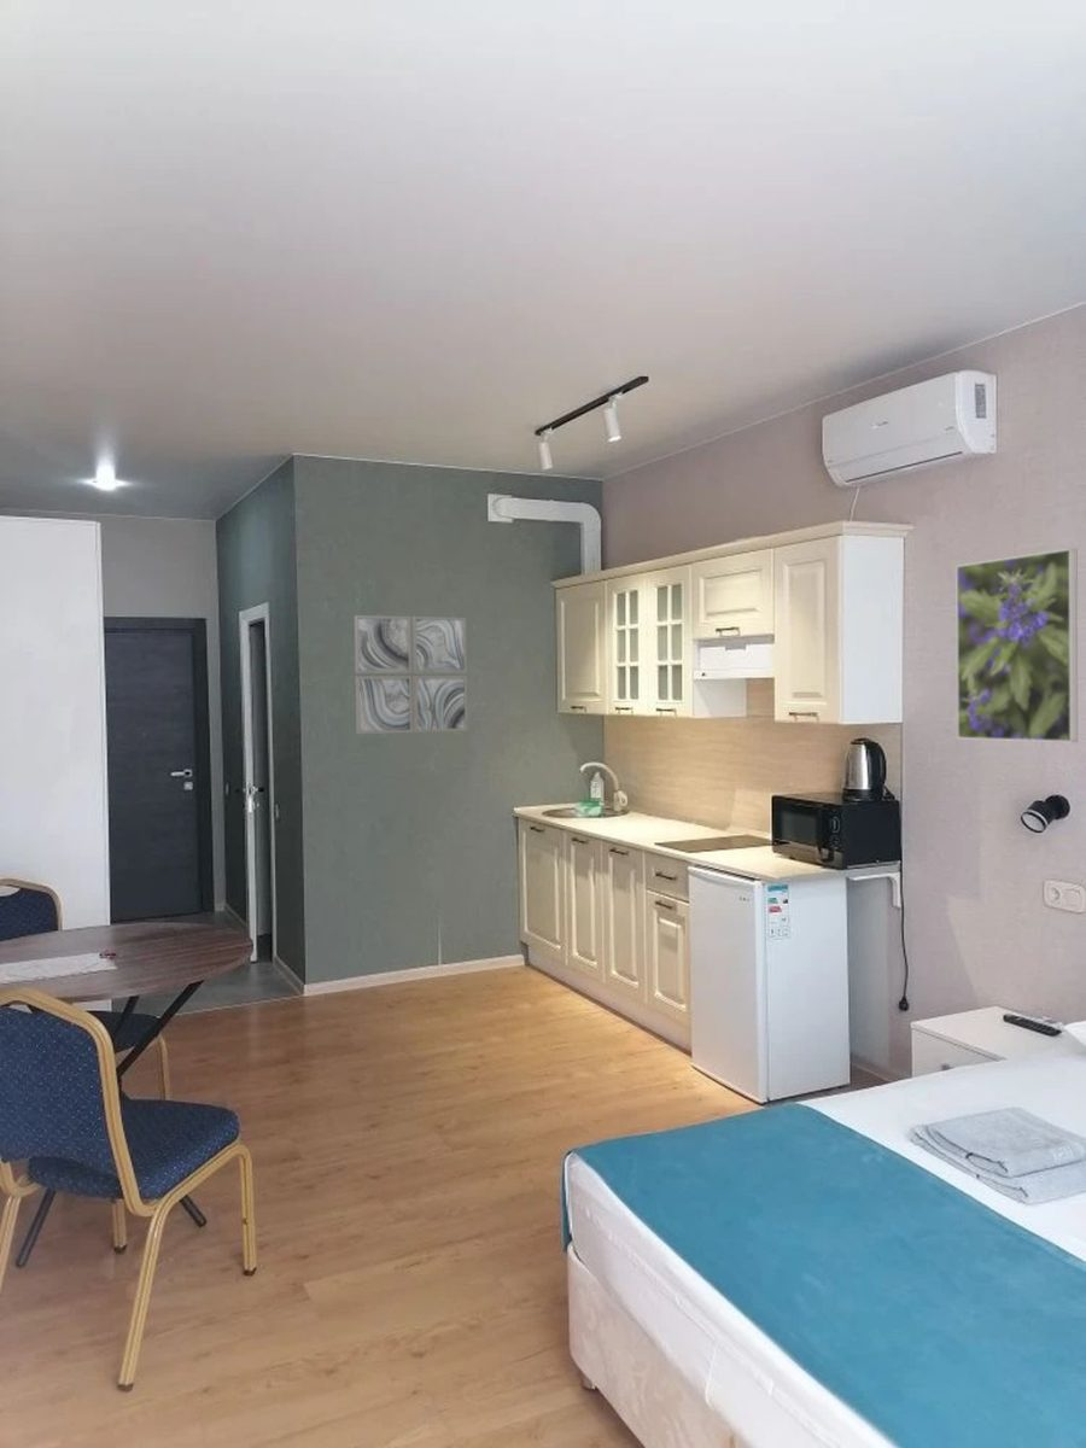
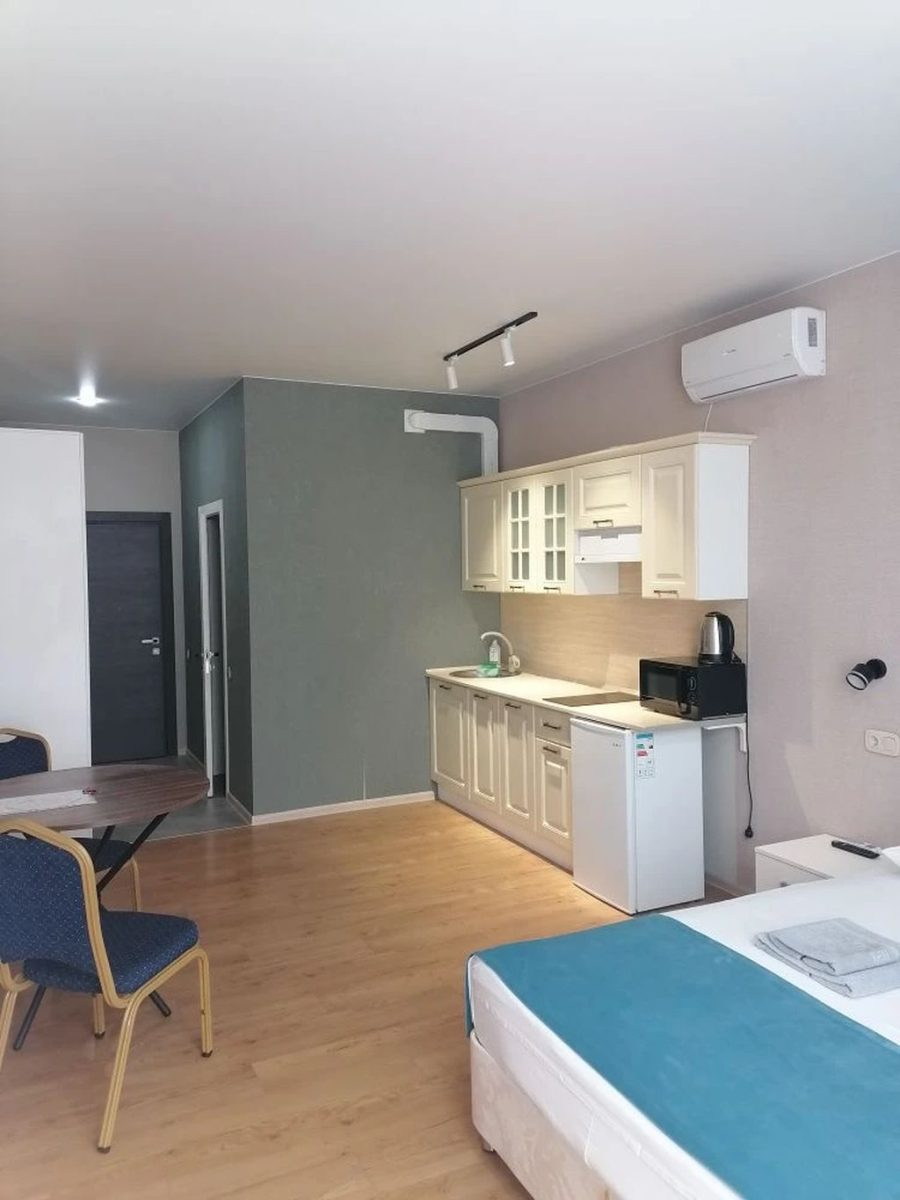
- wall art [354,614,469,735]
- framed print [954,548,1079,743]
